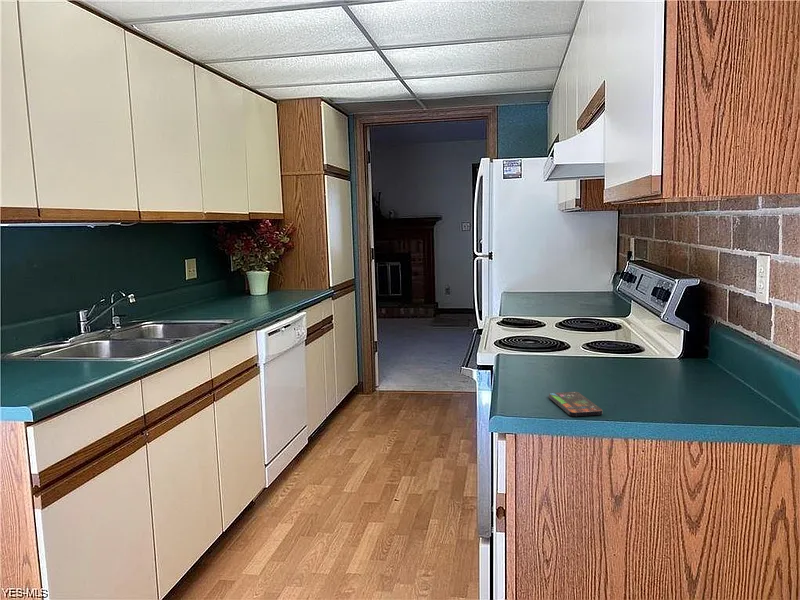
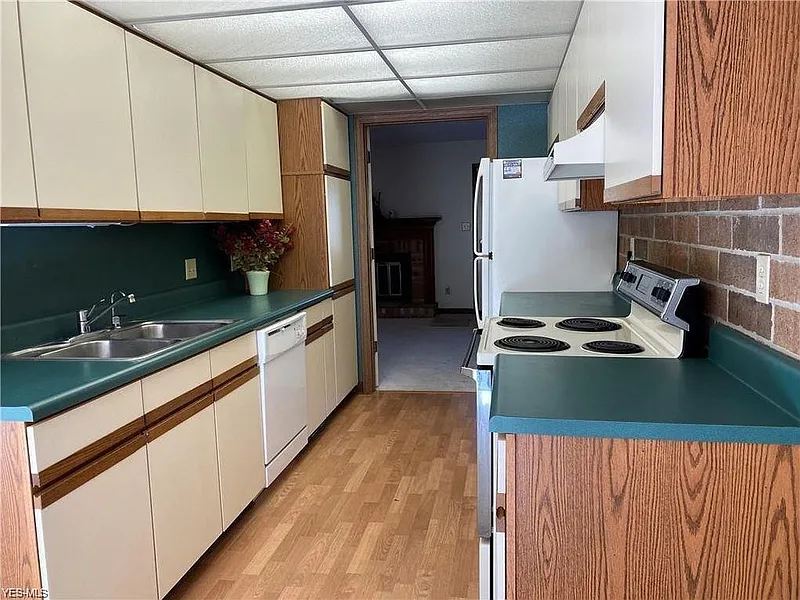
- smartphone [548,391,604,417]
